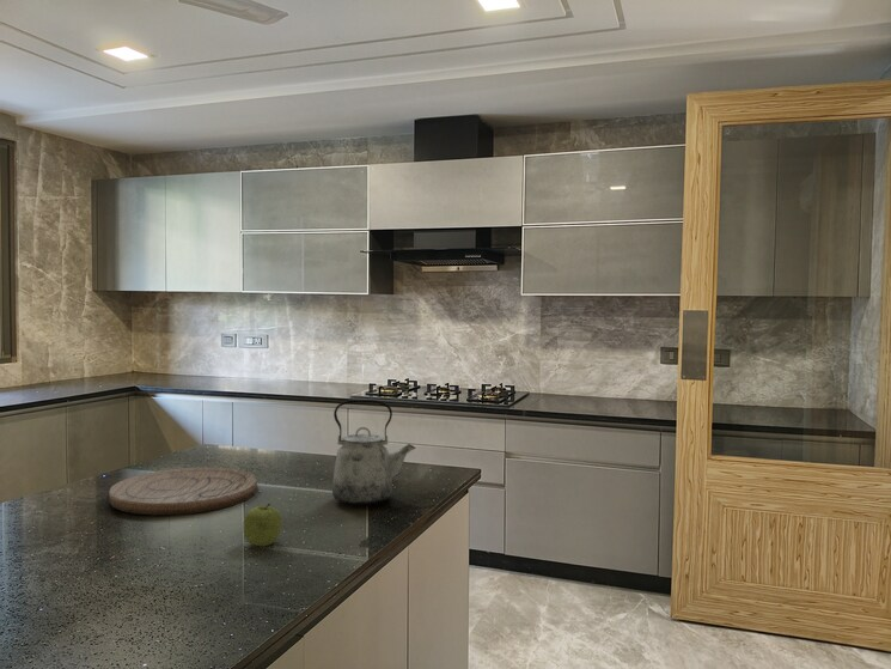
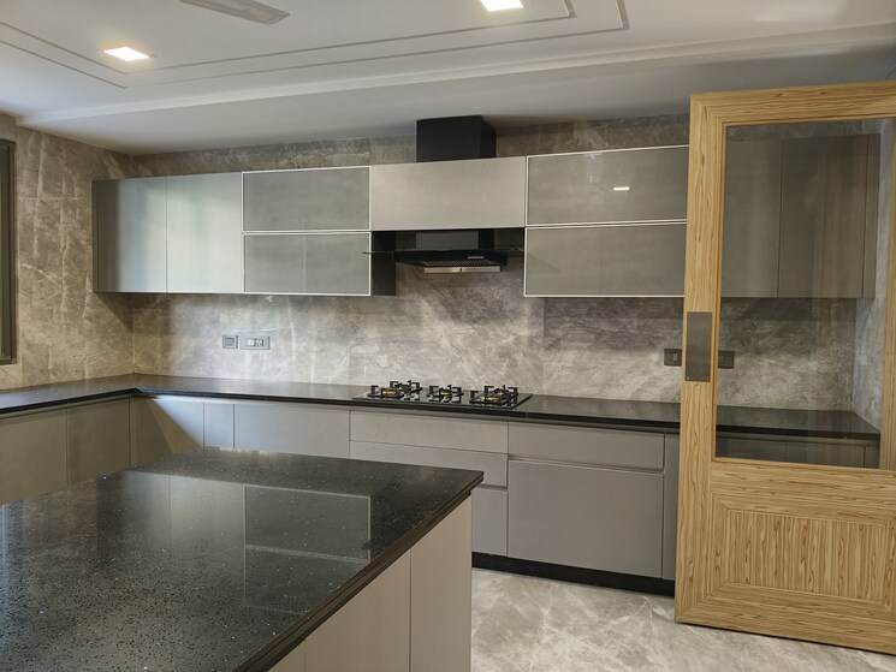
- kettle [331,399,417,506]
- cutting board [108,467,258,516]
- fruit [243,503,282,548]
